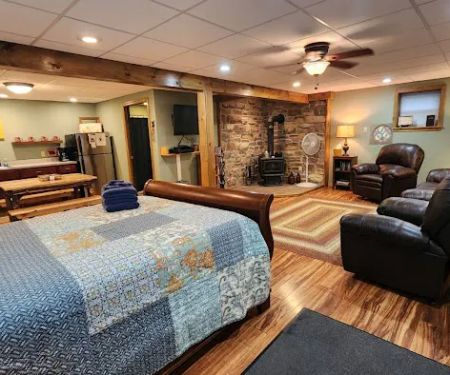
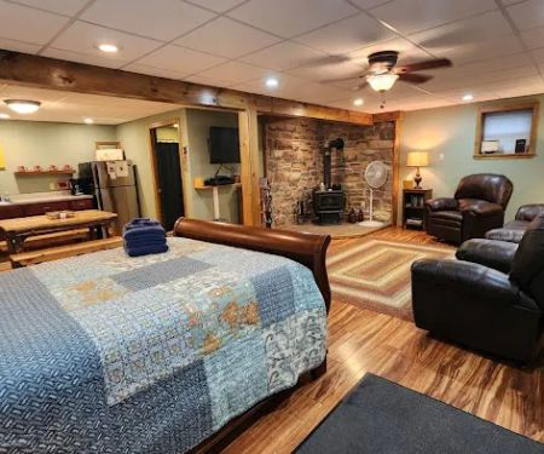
- wall ornament [368,122,395,146]
